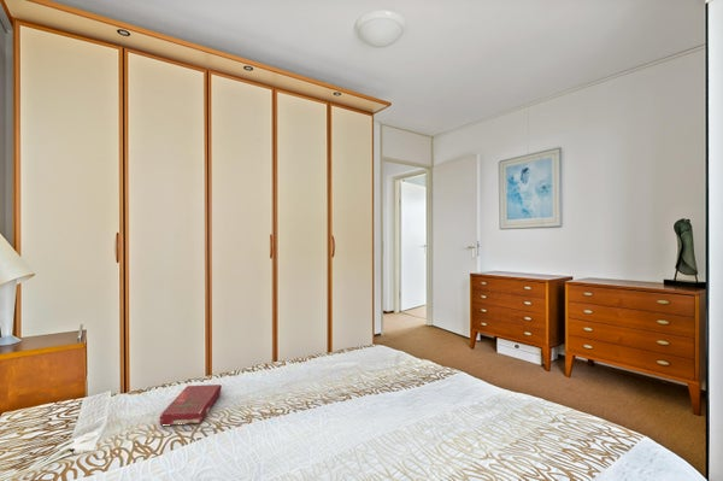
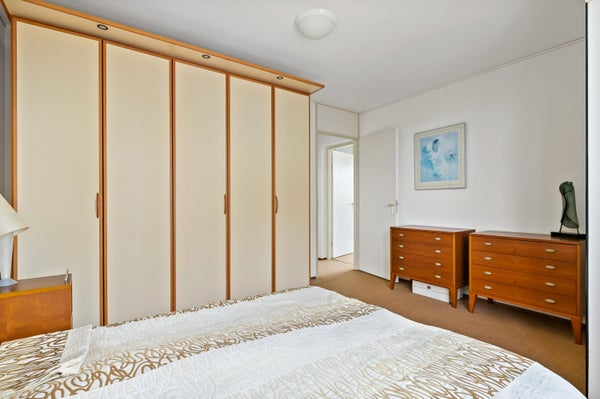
- book [158,383,223,427]
